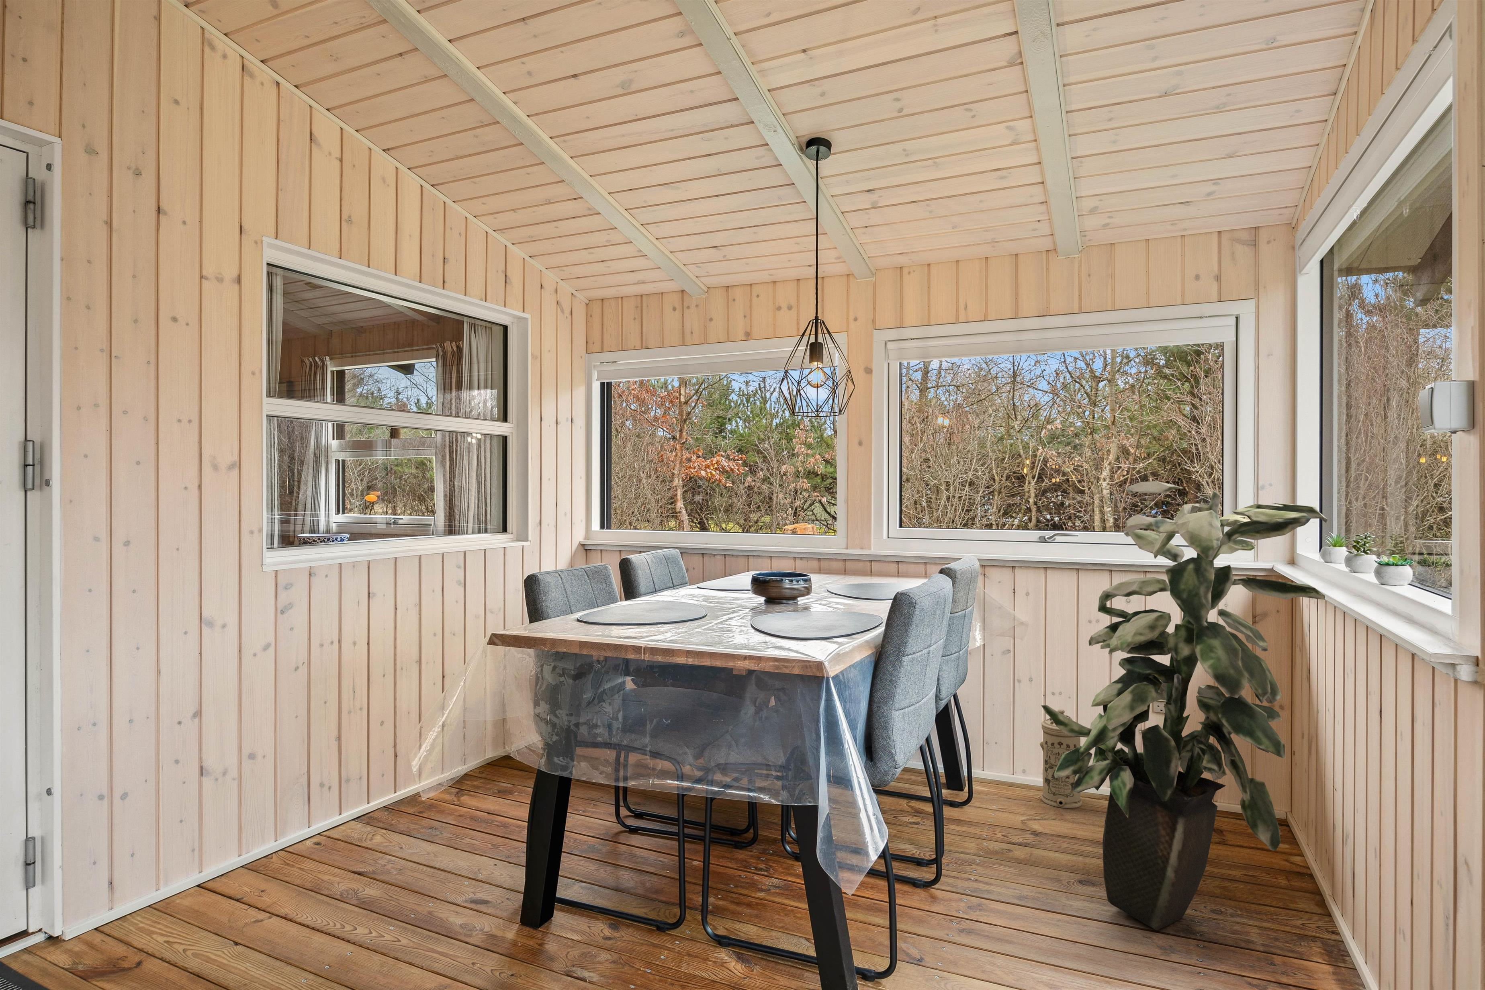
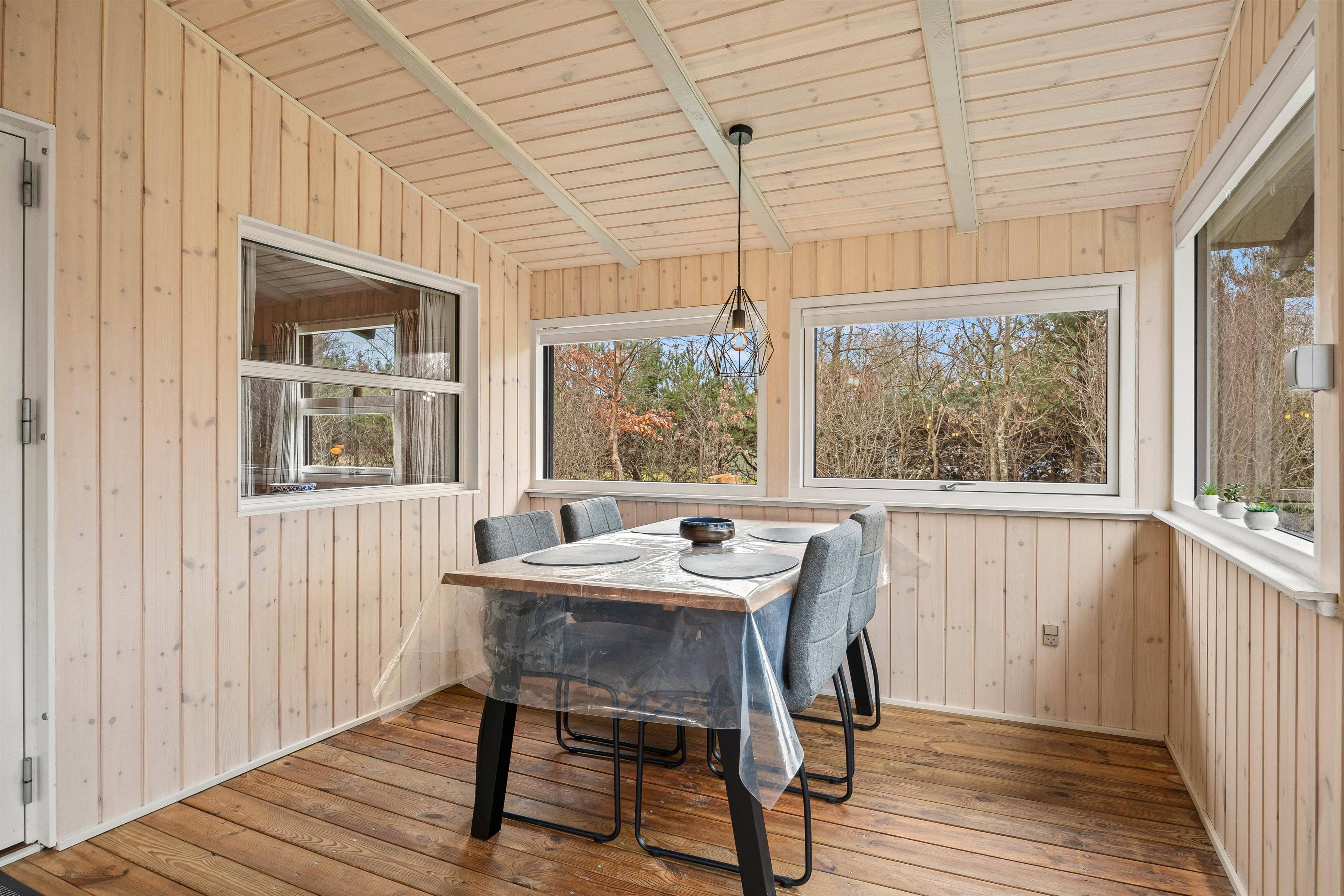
- water filter [1040,708,1083,809]
- indoor plant [1041,481,1328,930]
